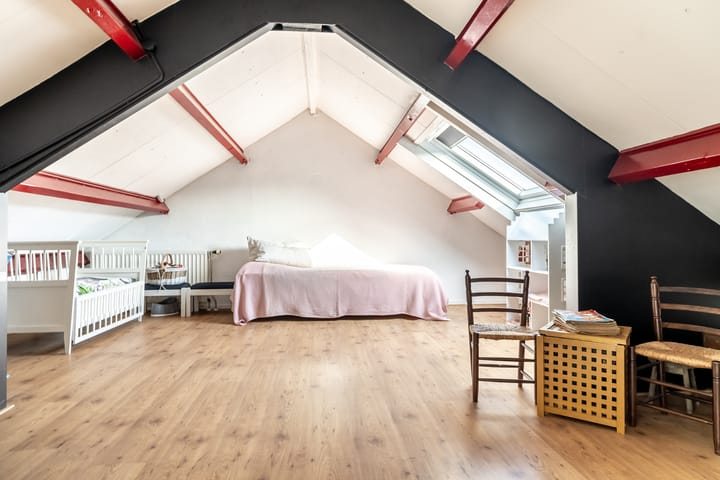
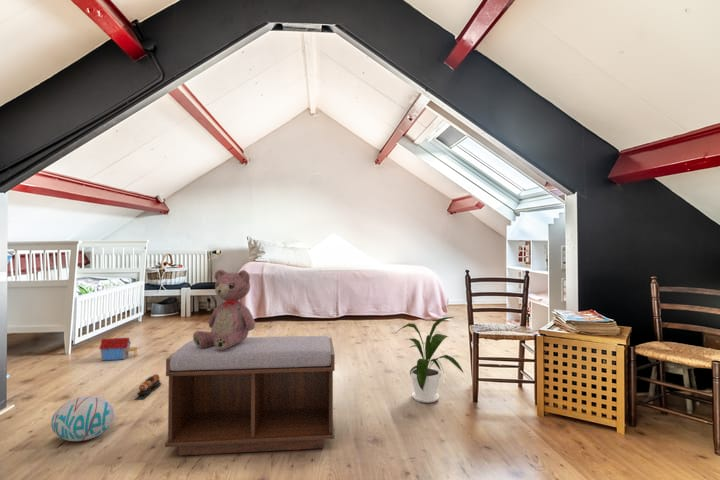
+ toy train [133,373,163,401]
+ ball [50,395,115,442]
+ house plant [395,316,464,404]
+ toy house [98,337,138,362]
+ bench [164,335,336,456]
+ teddy bear [192,269,256,350]
